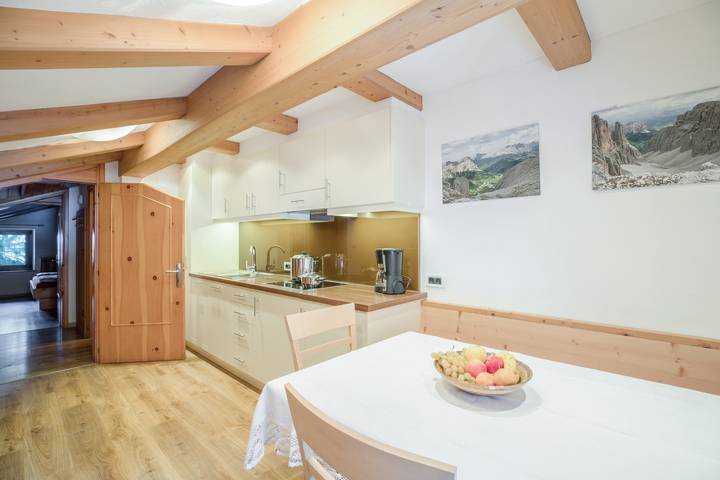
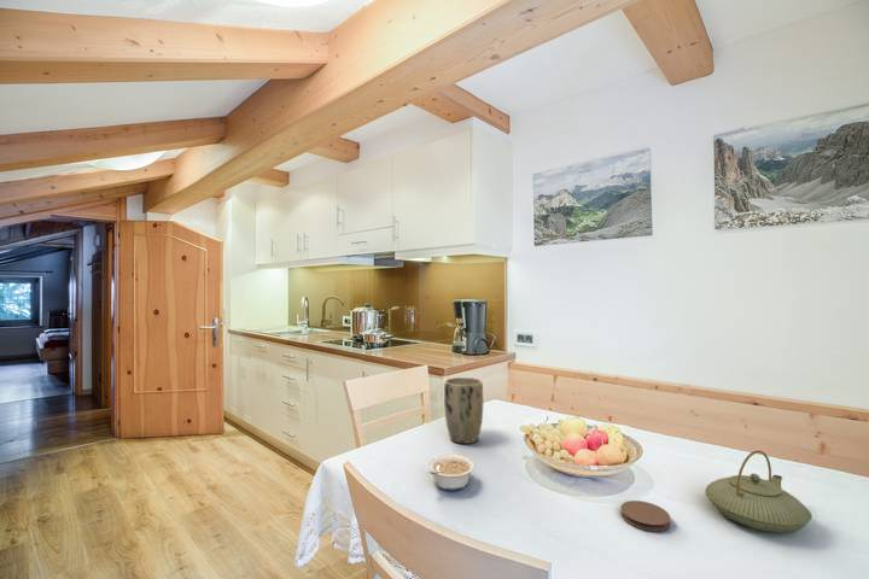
+ legume [427,452,476,492]
+ coaster [620,499,671,532]
+ teapot [704,450,813,533]
+ plant pot [443,376,484,445]
